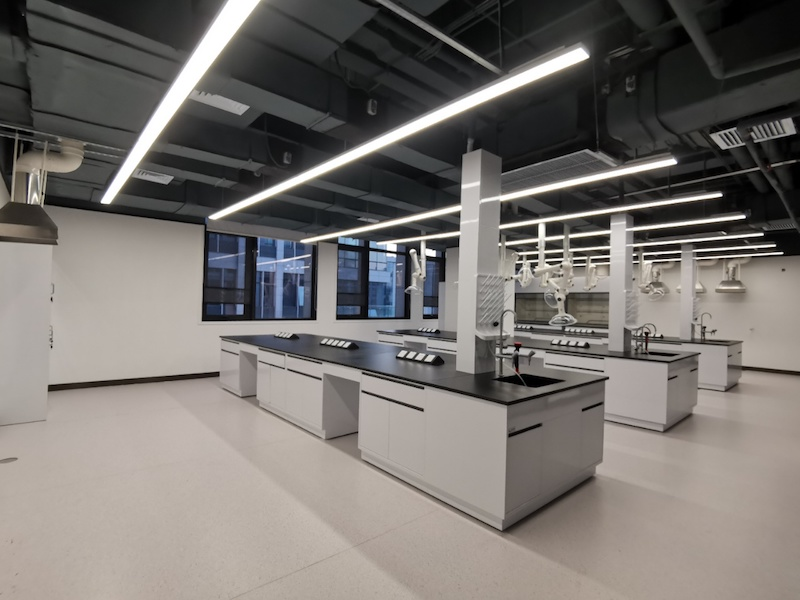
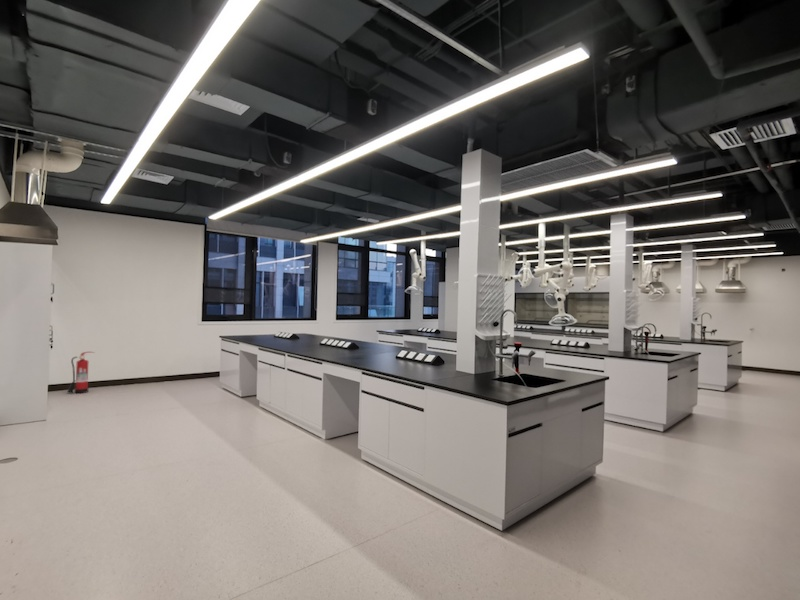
+ fire extinguisher [66,351,96,394]
